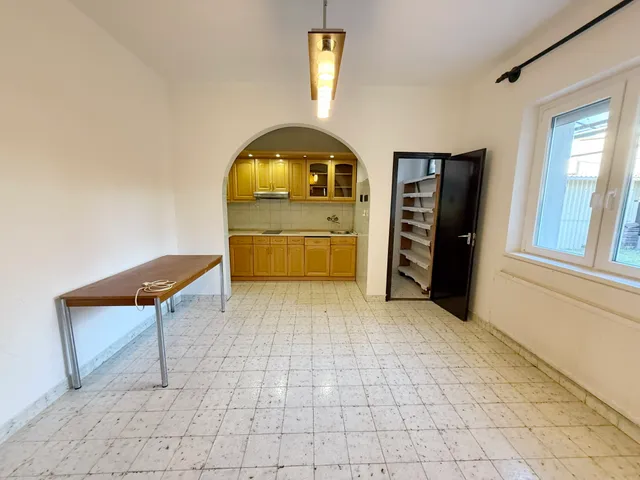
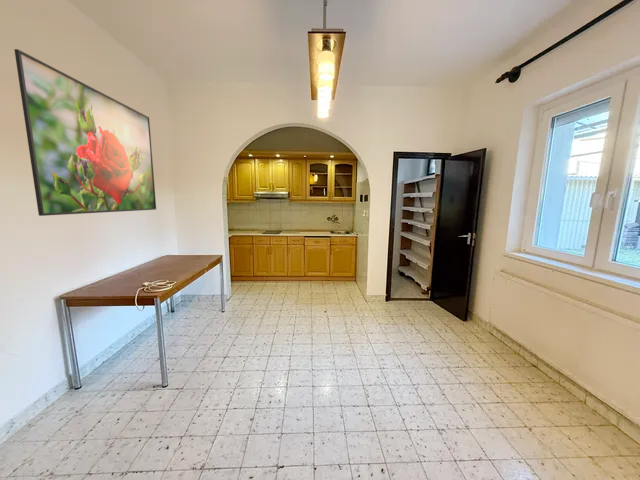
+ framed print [13,48,157,217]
